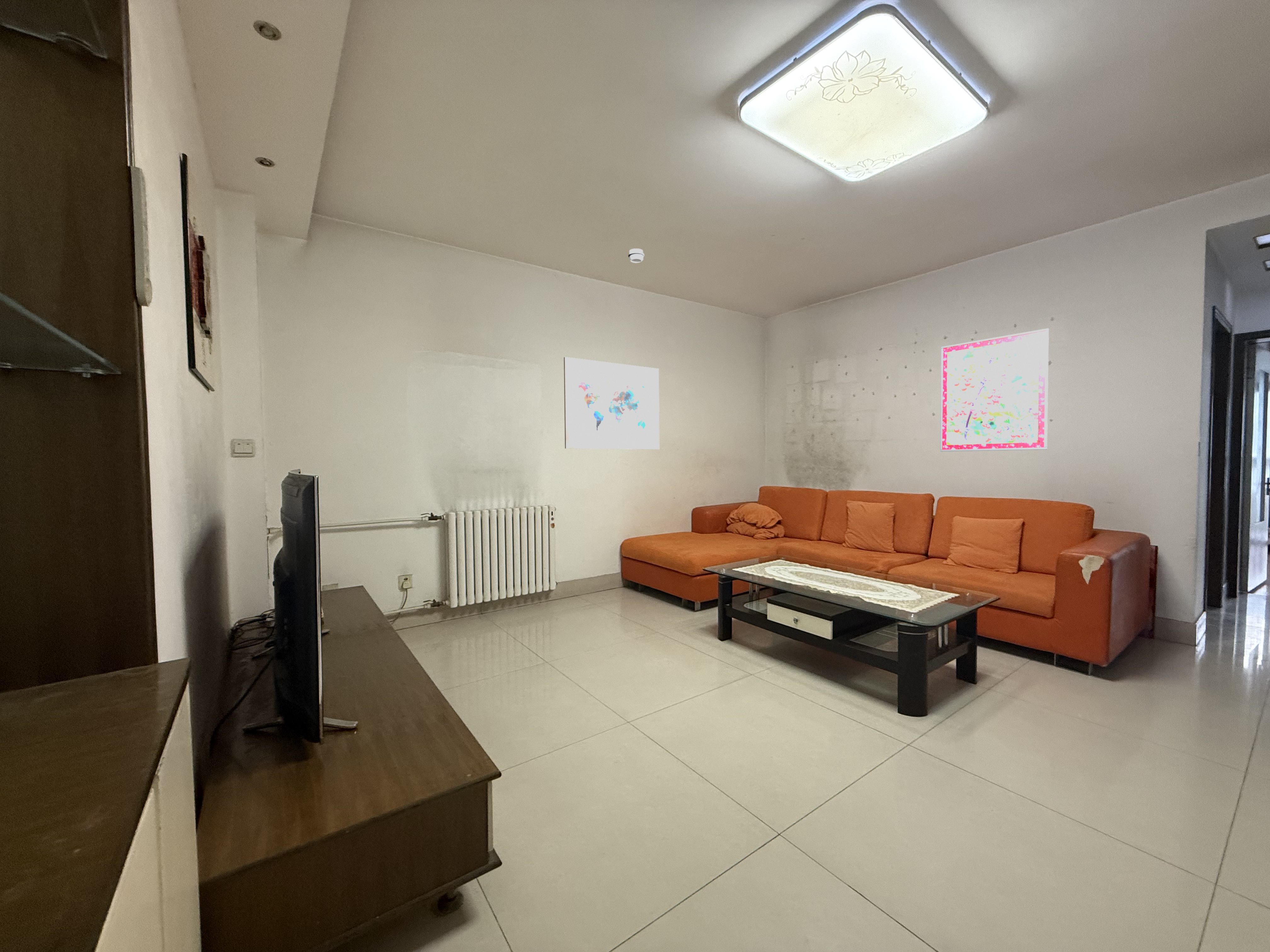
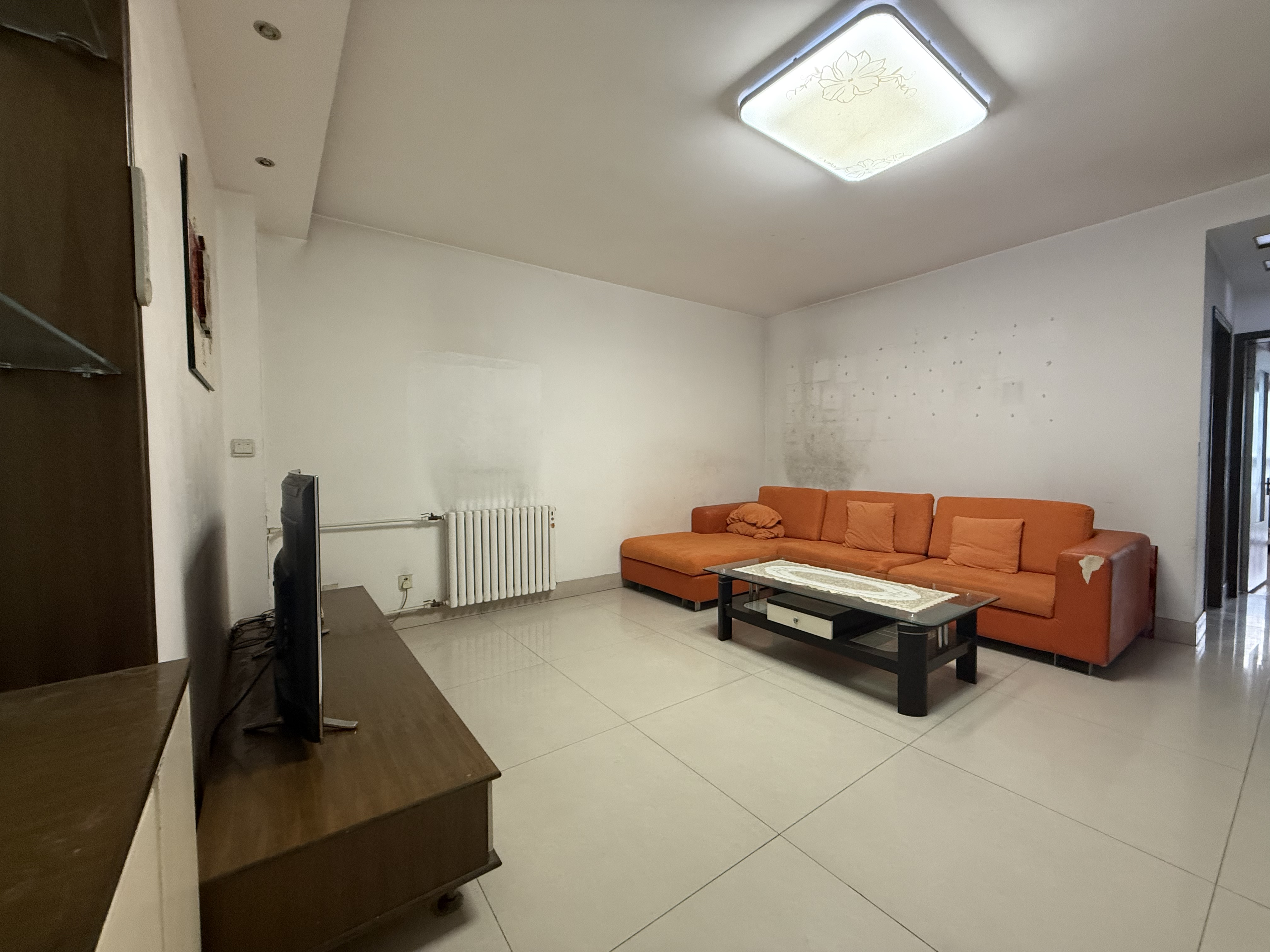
- smoke detector [628,248,644,263]
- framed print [940,328,1049,452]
- wall art [563,357,660,450]
